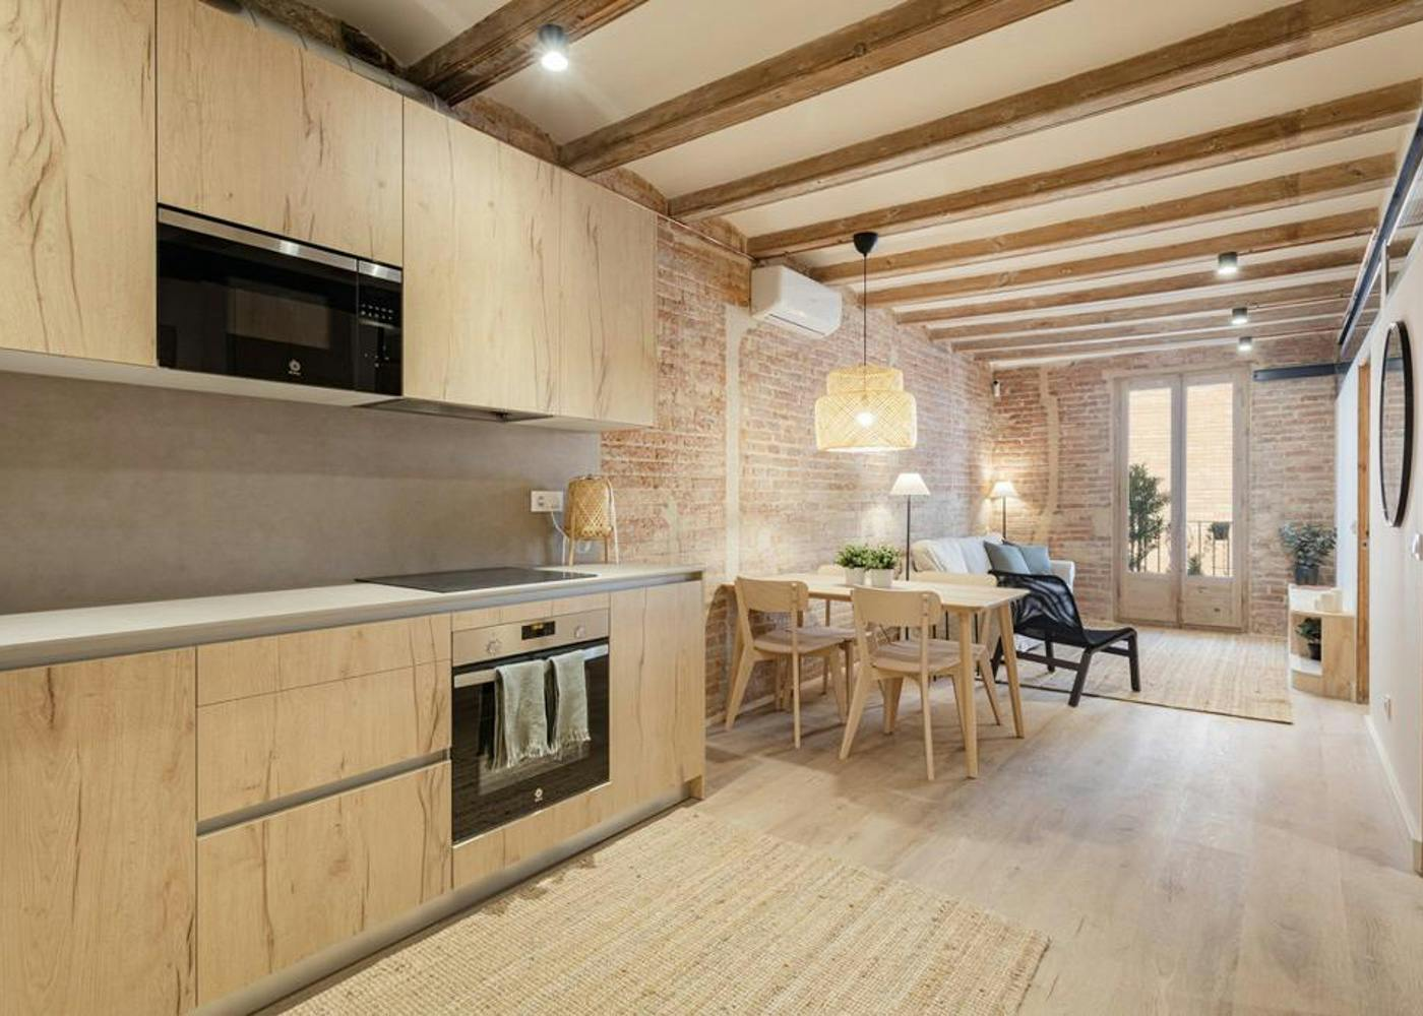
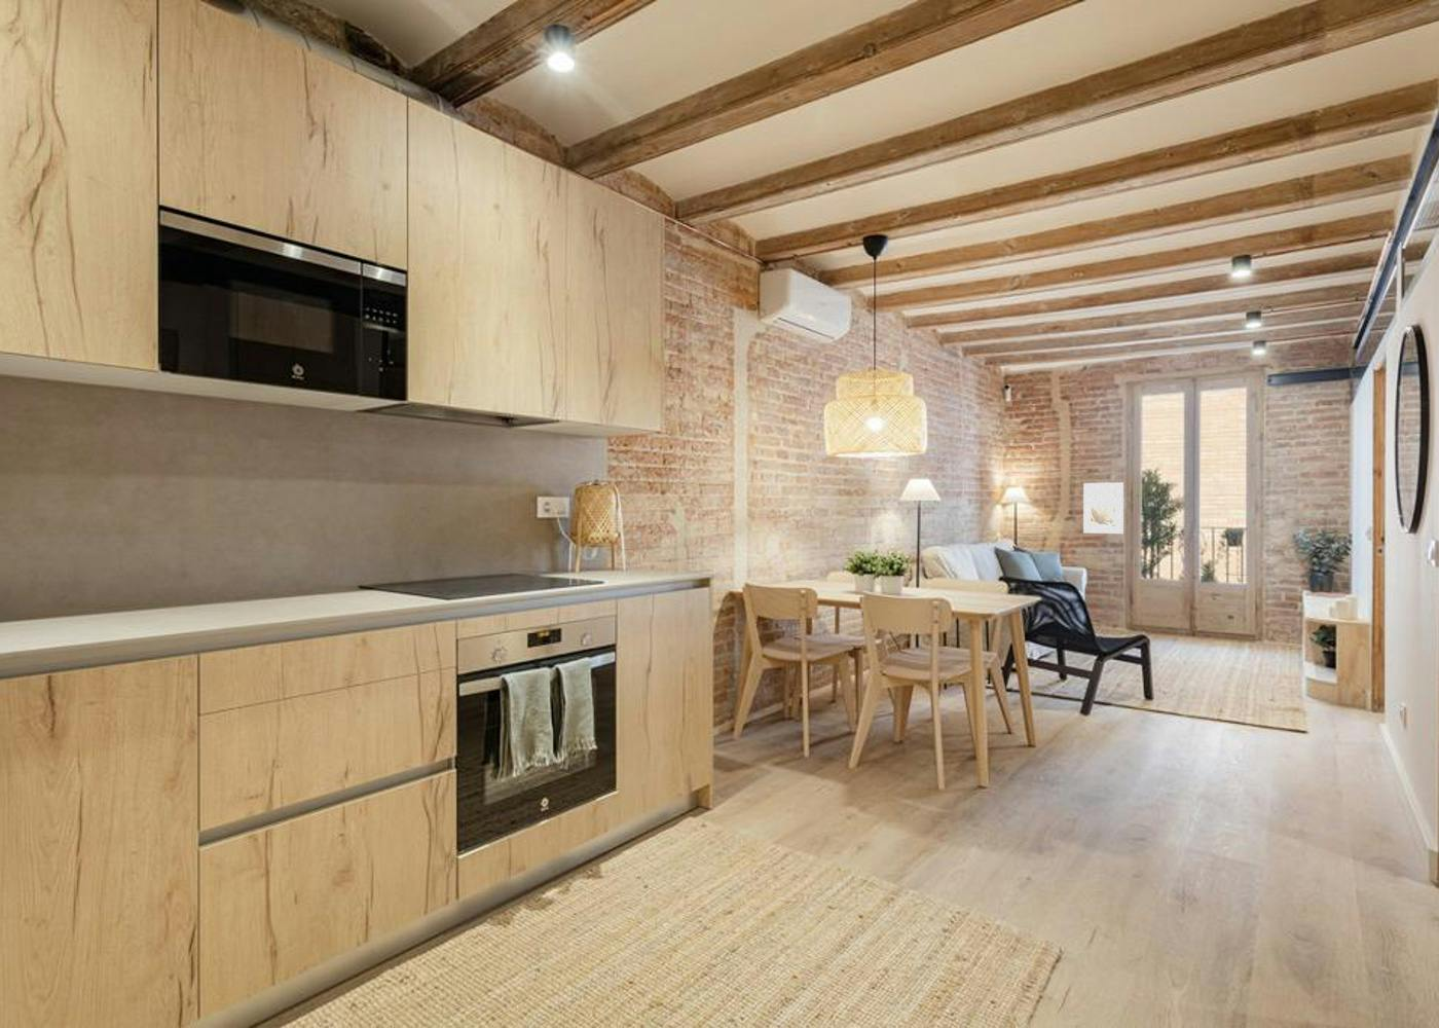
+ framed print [1082,481,1124,534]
